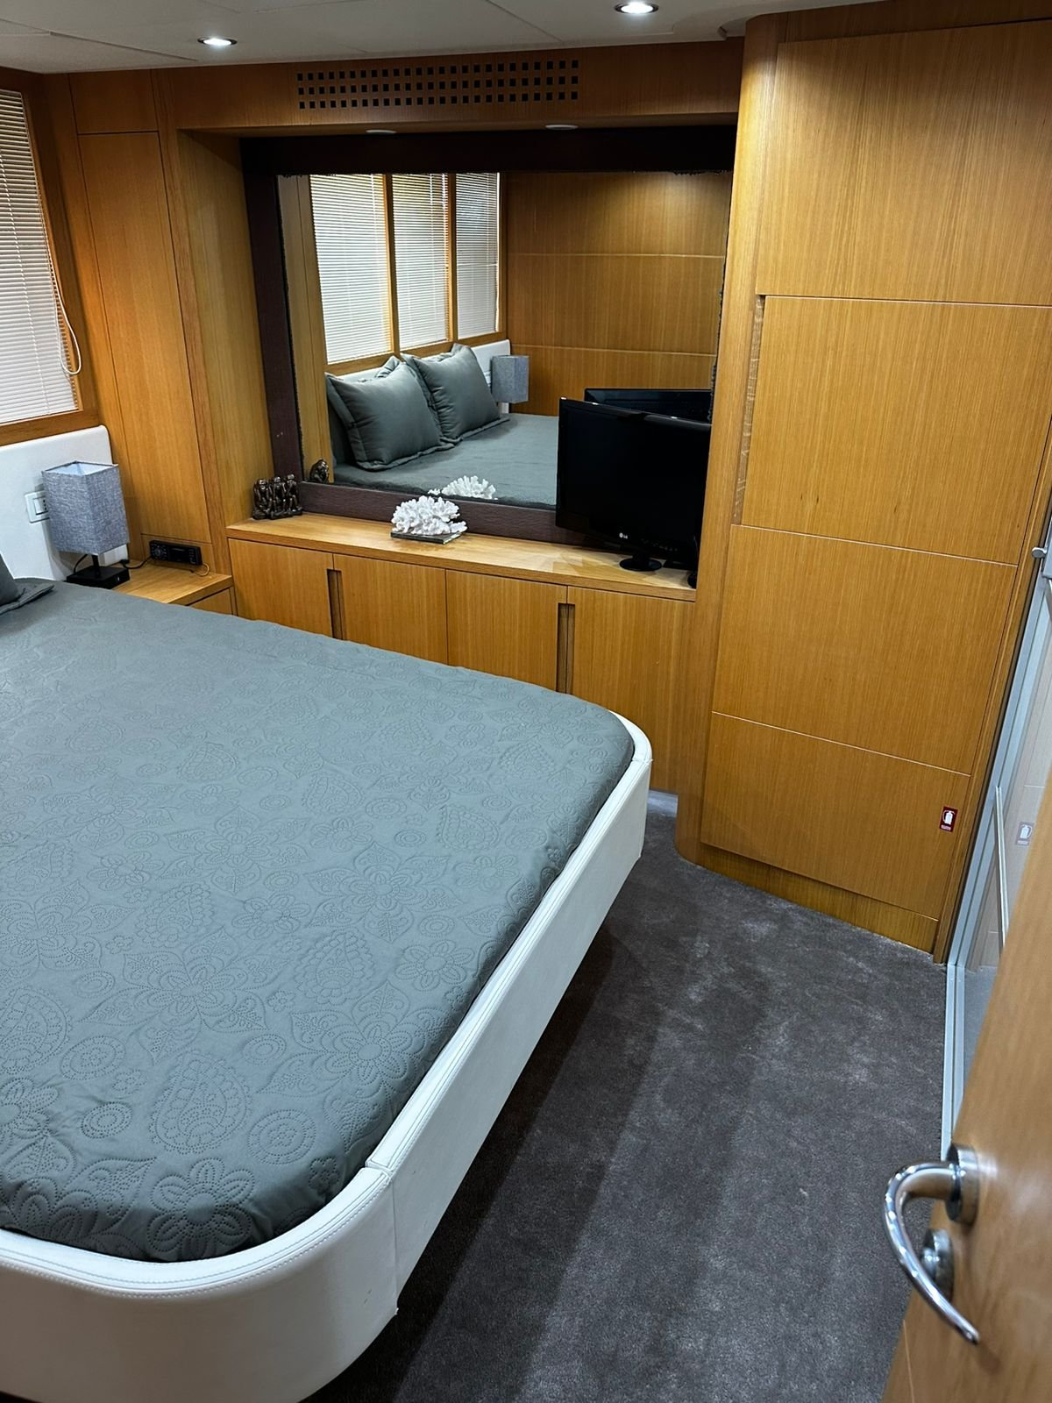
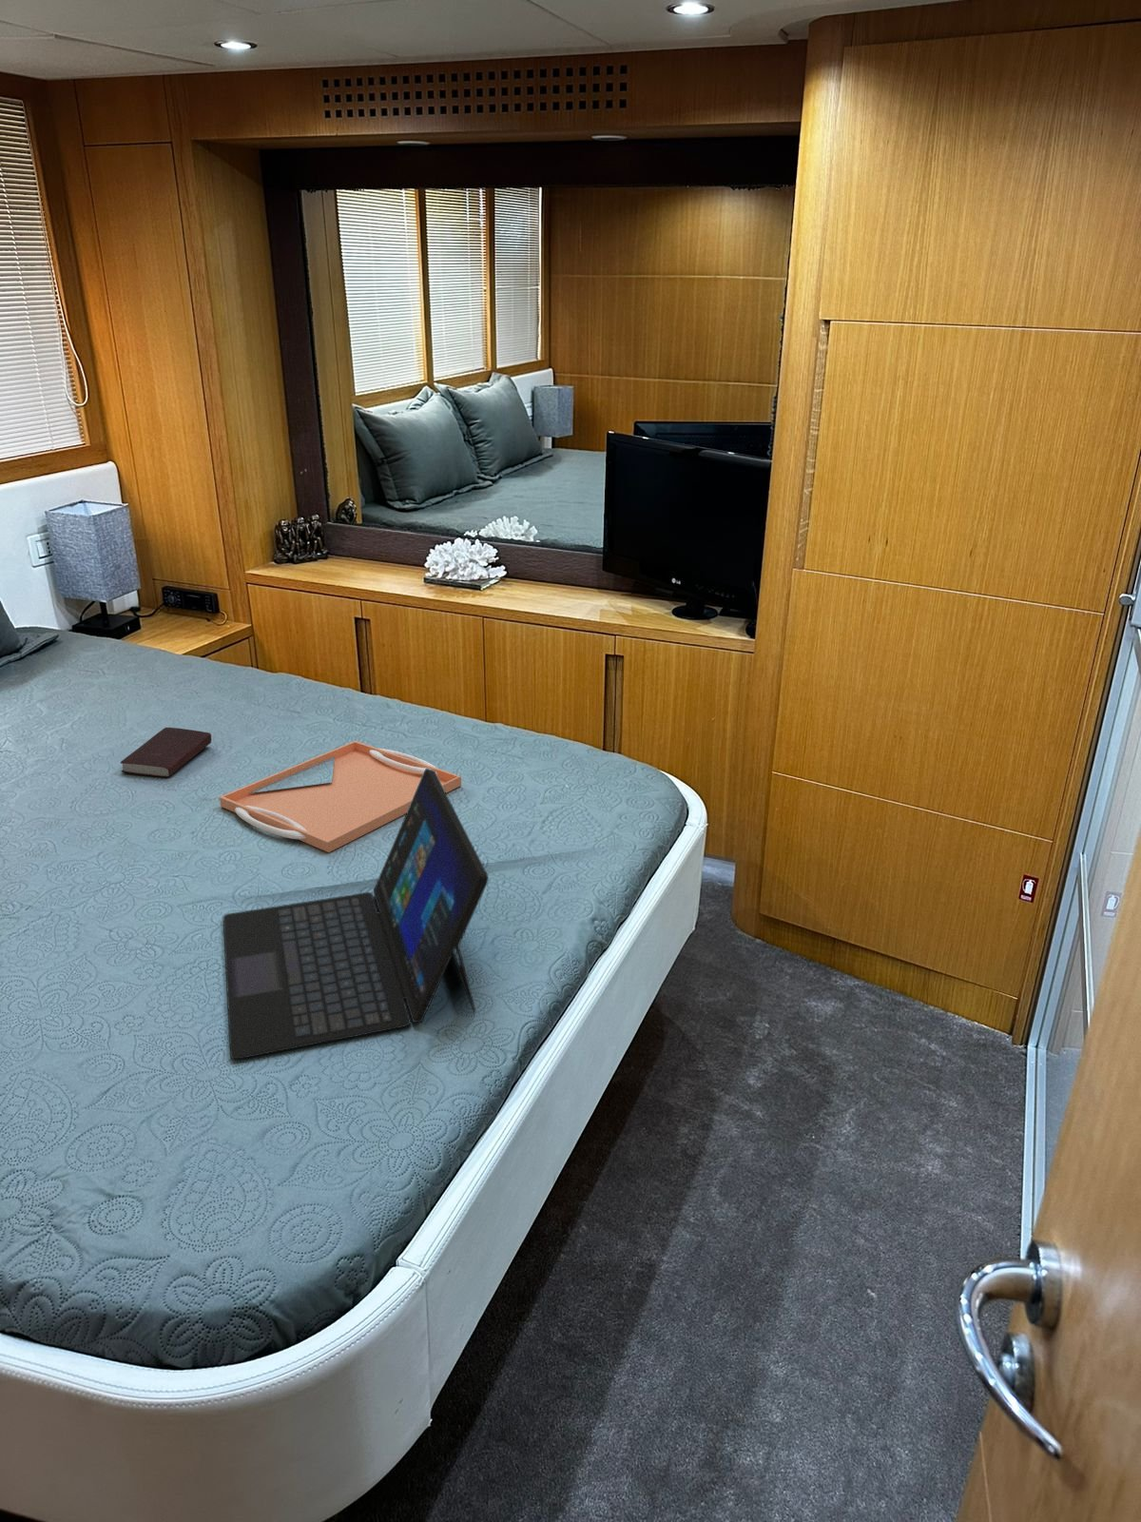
+ serving tray [218,741,463,853]
+ laptop [223,768,490,1059]
+ book [120,726,212,778]
